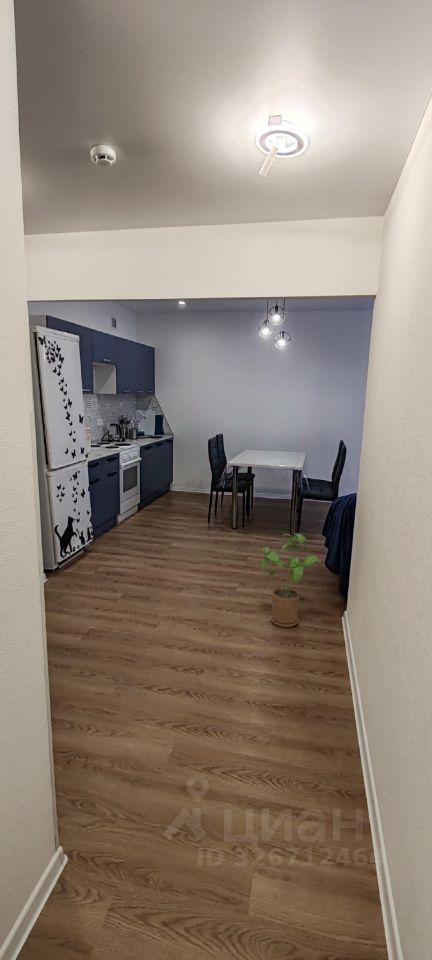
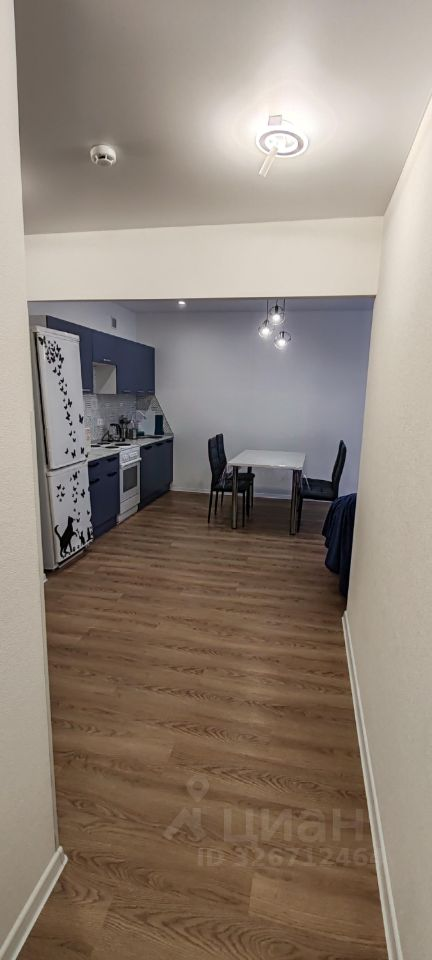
- house plant [261,533,323,628]
